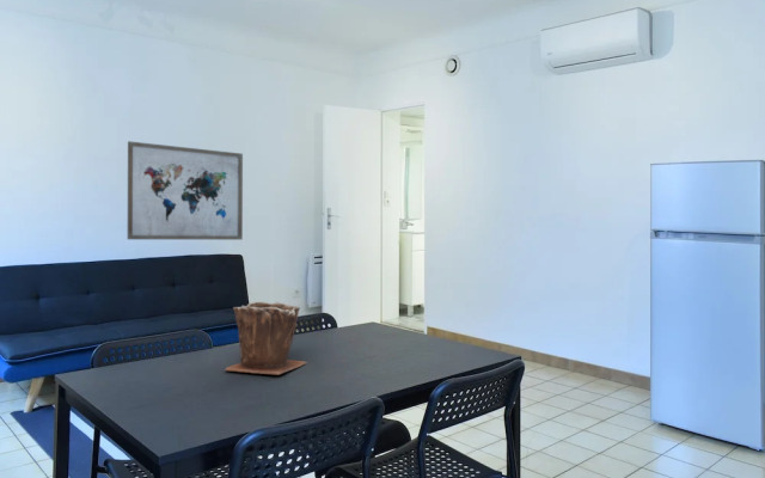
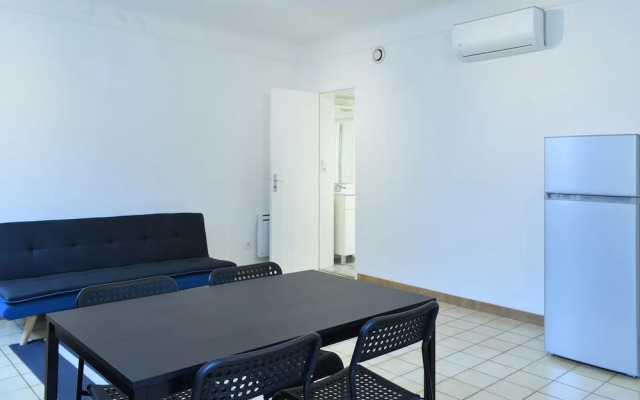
- wall art [127,140,244,241]
- plant pot [224,300,307,375]
